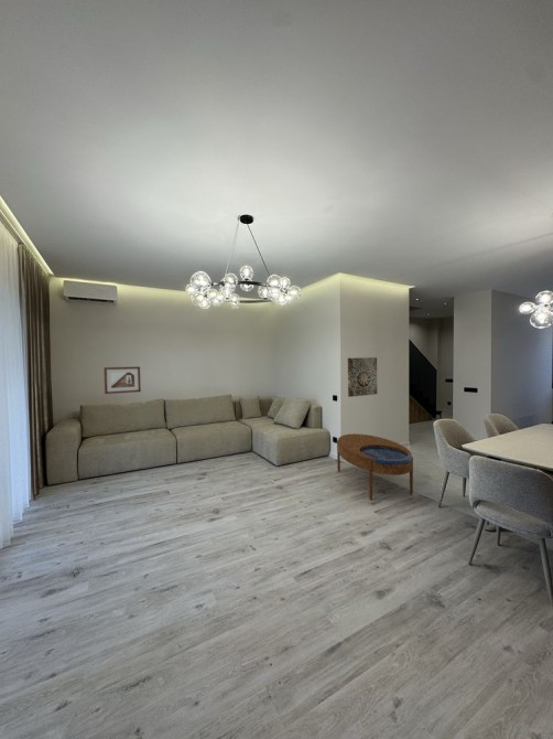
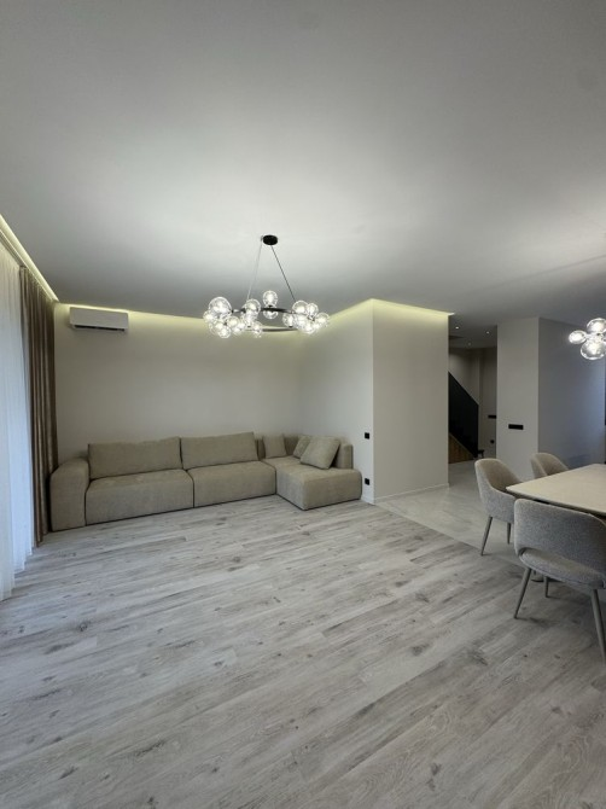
- picture frame [102,365,142,395]
- wall art [347,356,378,398]
- coffee table [336,432,414,501]
